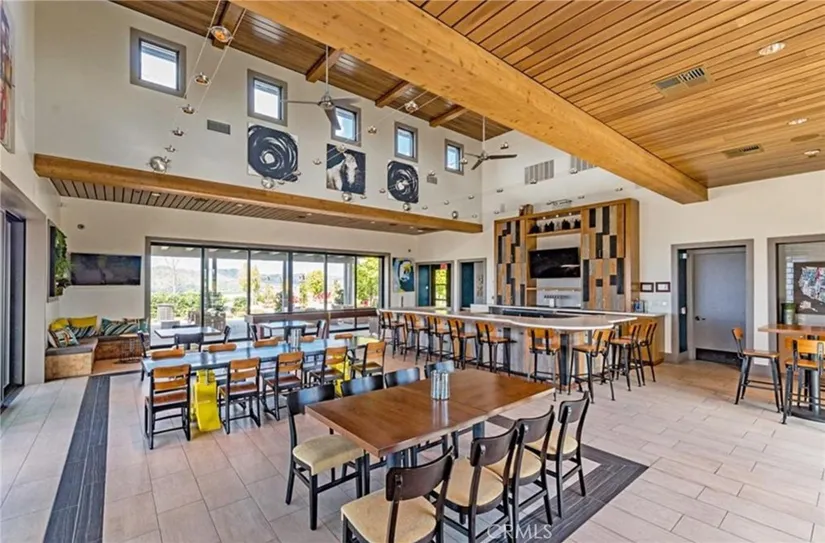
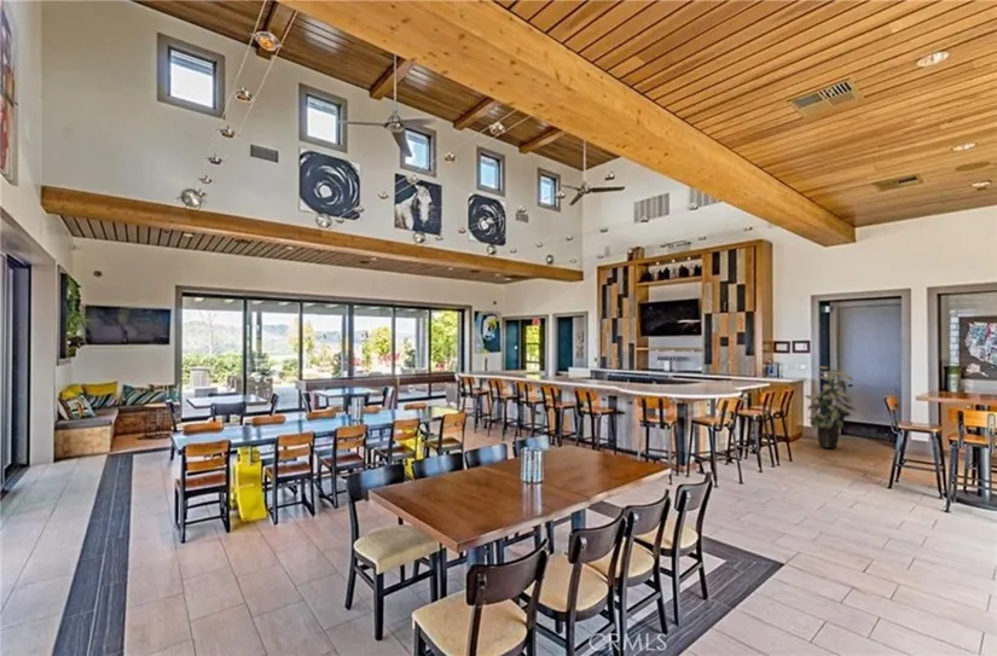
+ indoor plant [802,365,857,449]
